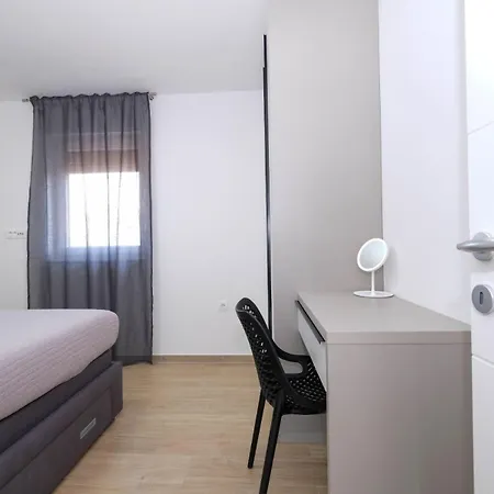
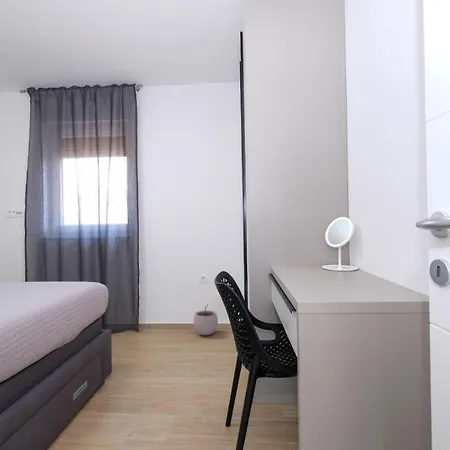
+ plant pot [193,304,219,336]
